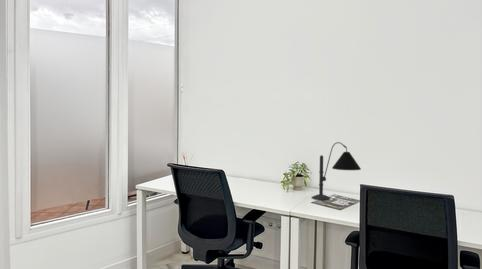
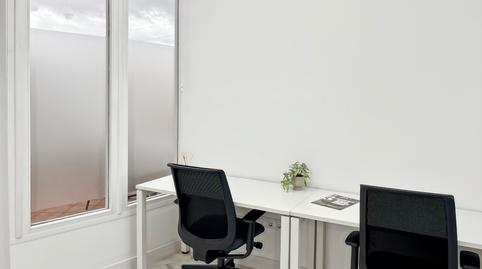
- desk lamp [310,141,362,201]
